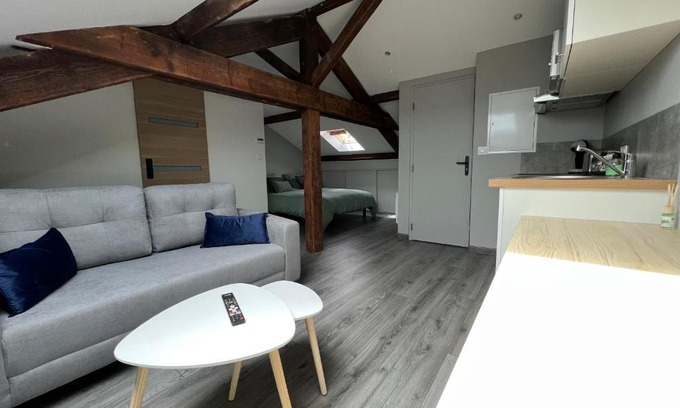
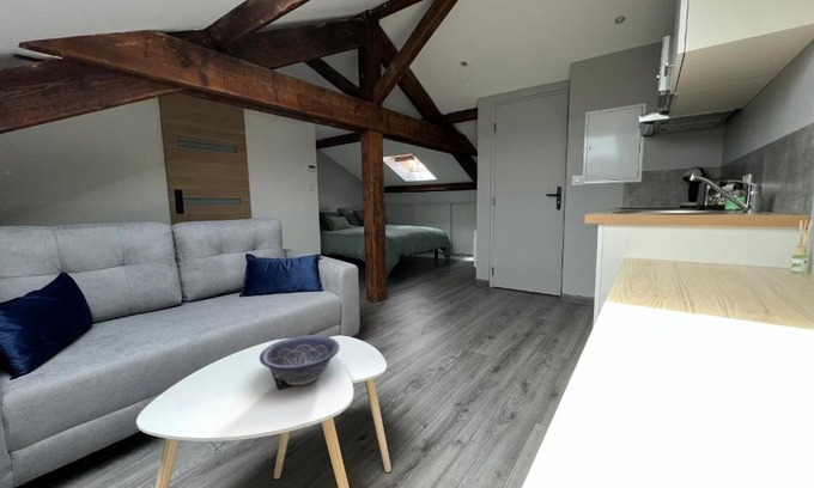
+ decorative bowl [259,334,341,386]
